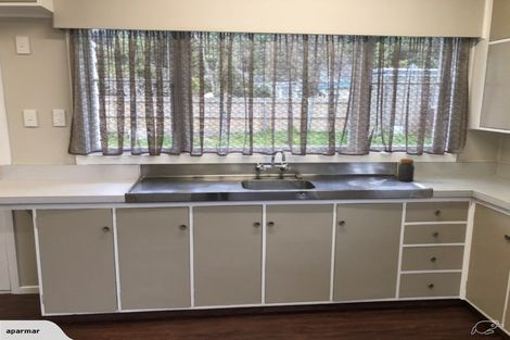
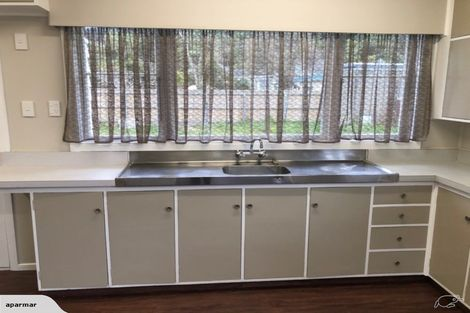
- jar [396,158,416,182]
